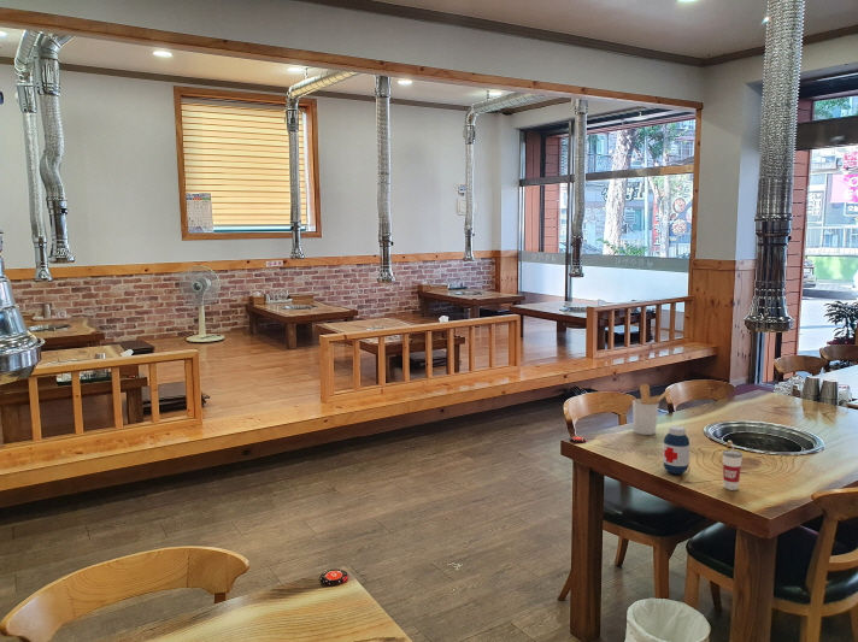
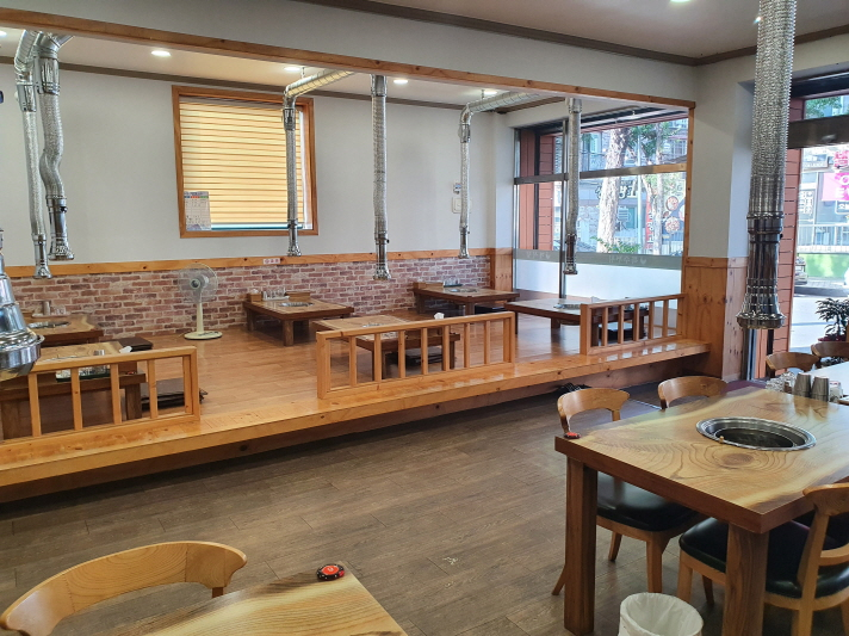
- medicine bottle [662,425,690,476]
- cup [722,440,744,491]
- utensil holder [631,383,672,436]
